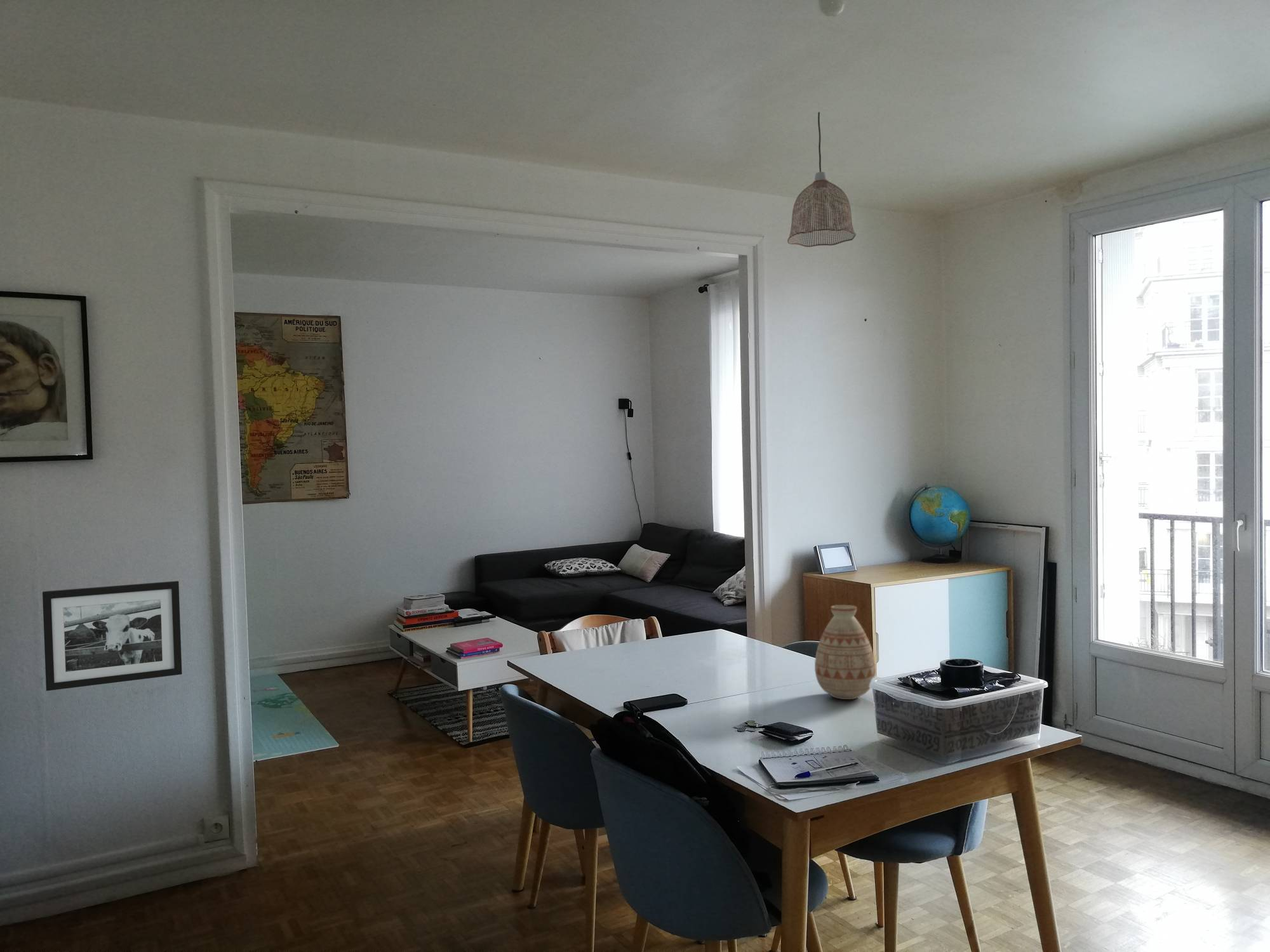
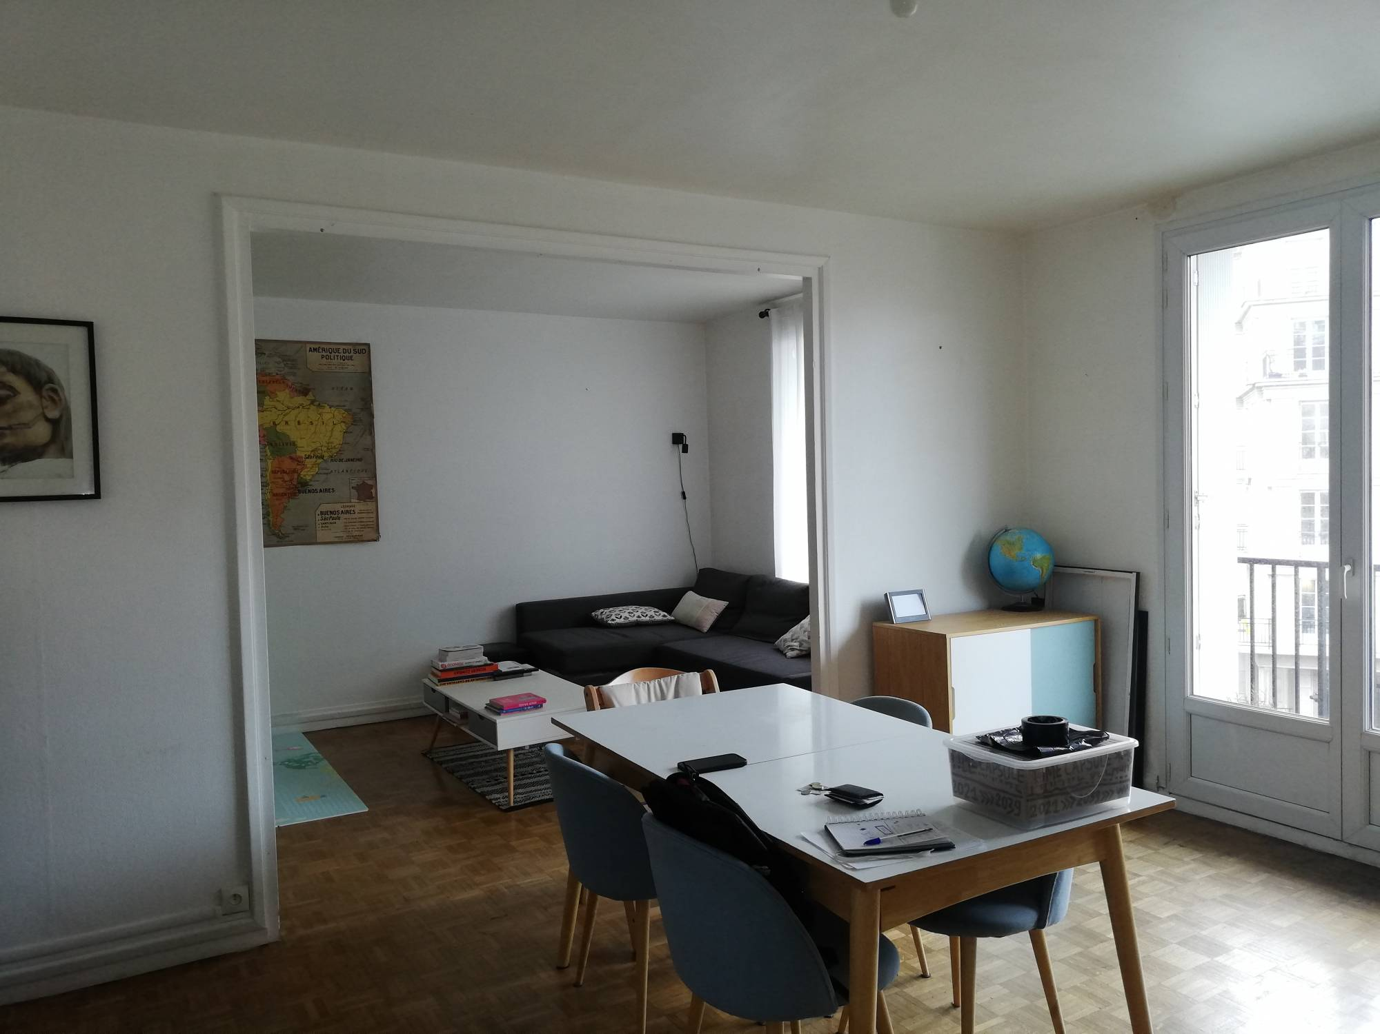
- picture frame [42,580,183,692]
- pendant lamp [787,111,857,248]
- vase [814,604,876,700]
